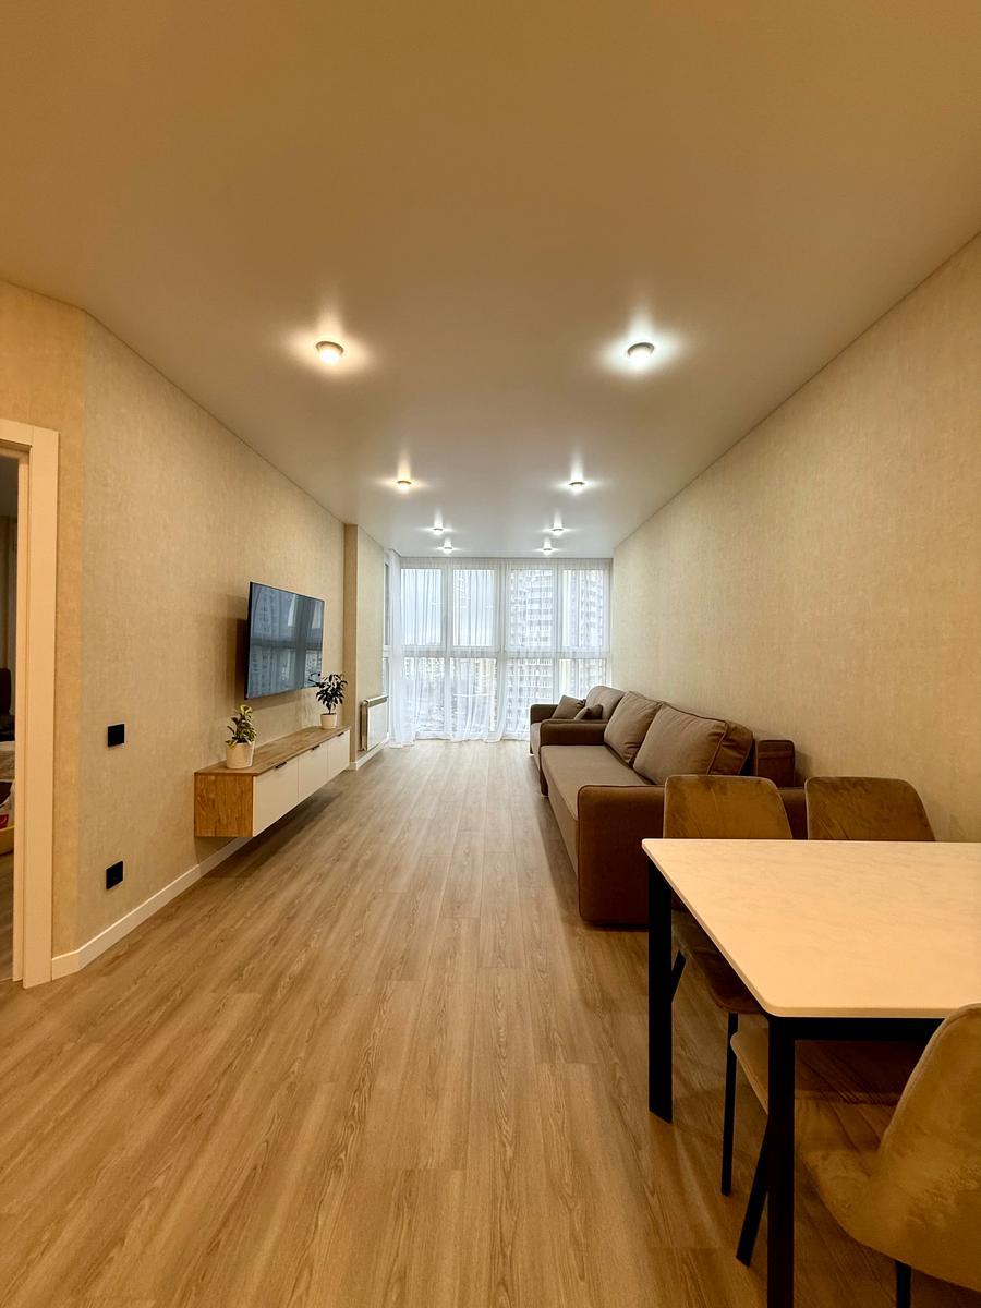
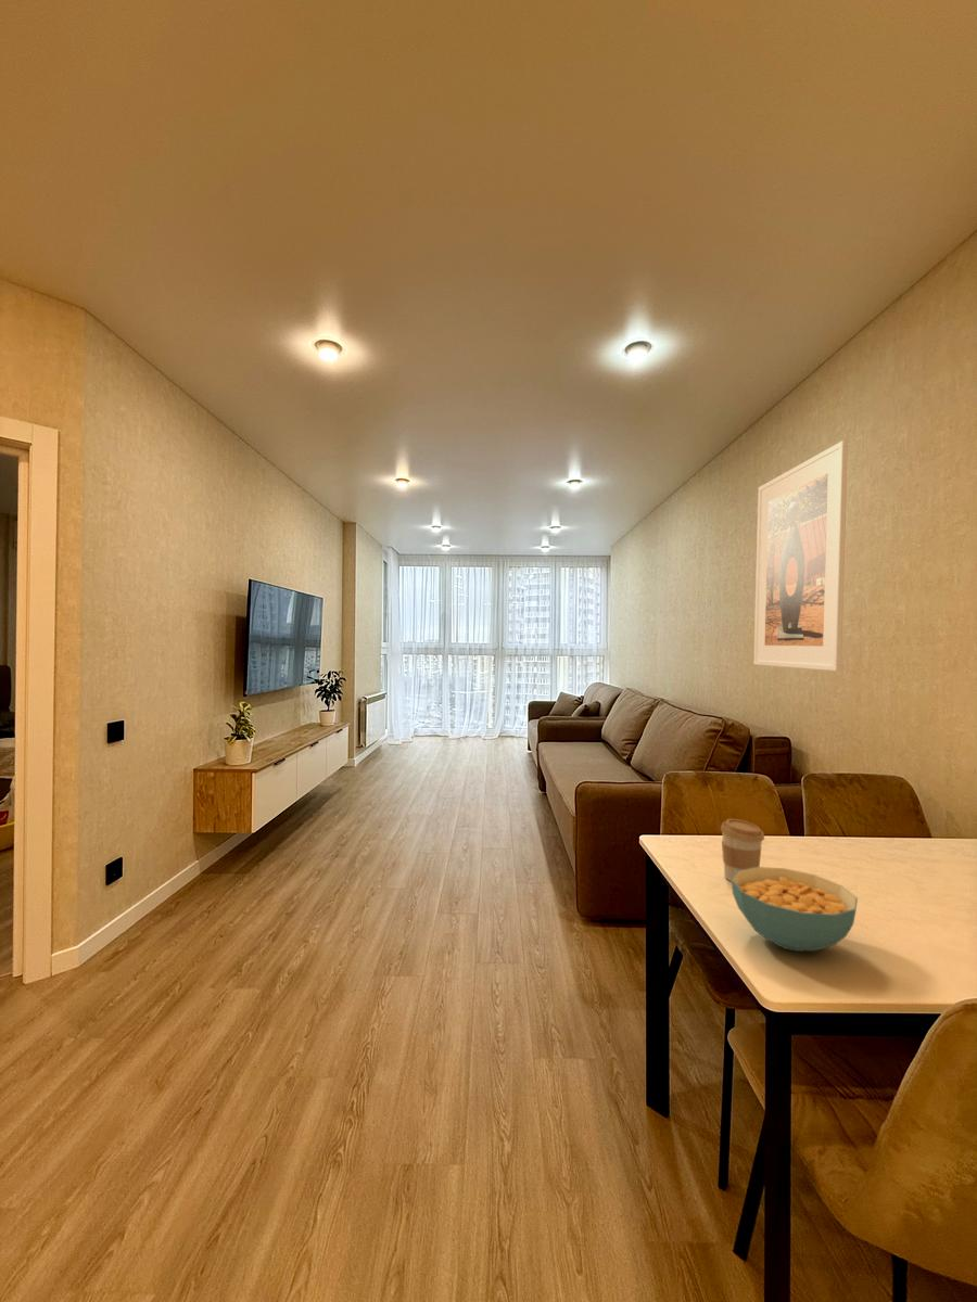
+ coffee cup [720,818,765,882]
+ cereal bowl [731,866,859,953]
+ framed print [752,439,849,673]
